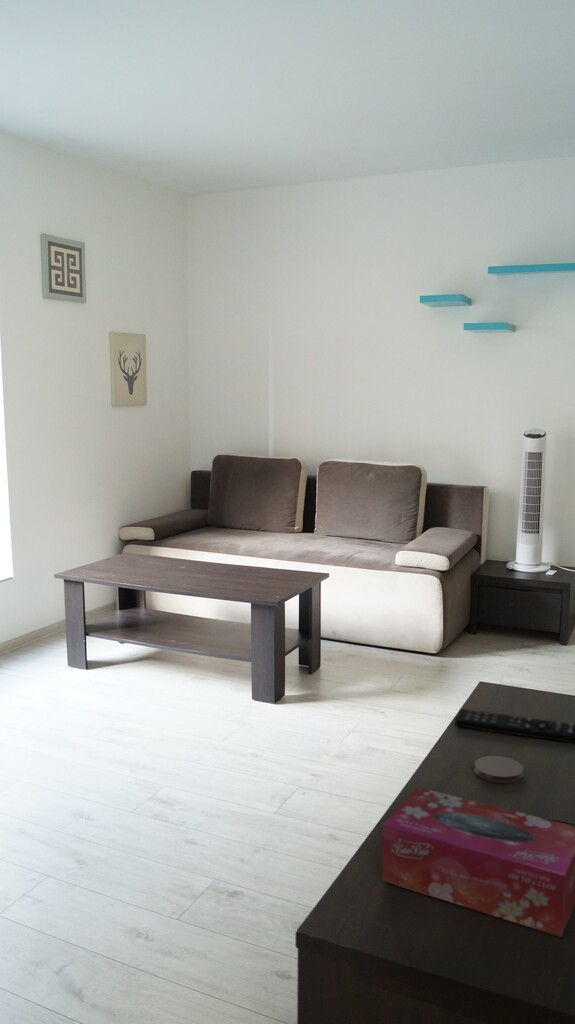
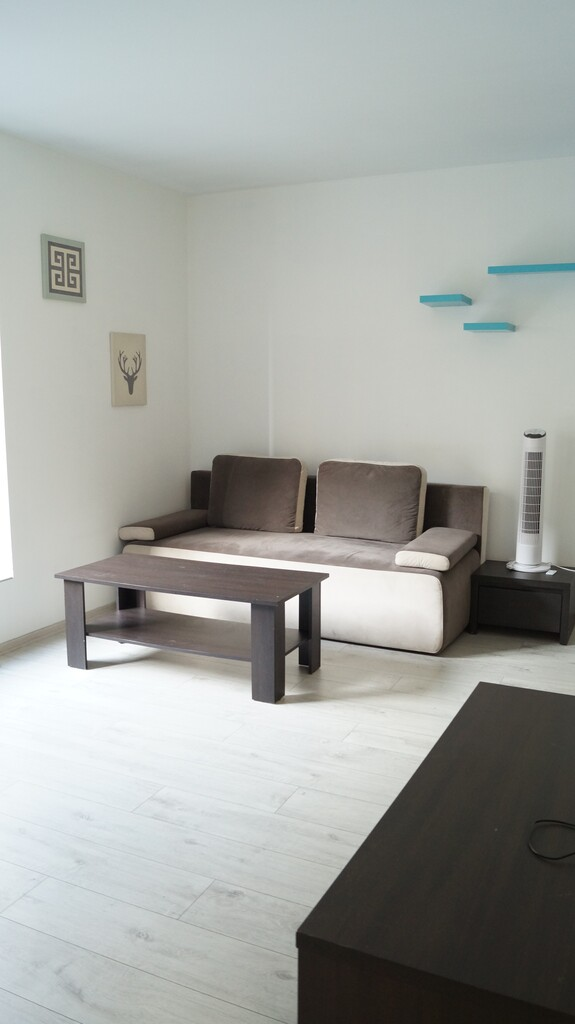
- tissue box [381,786,575,938]
- remote control [454,708,575,744]
- coaster [473,755,524,784]
